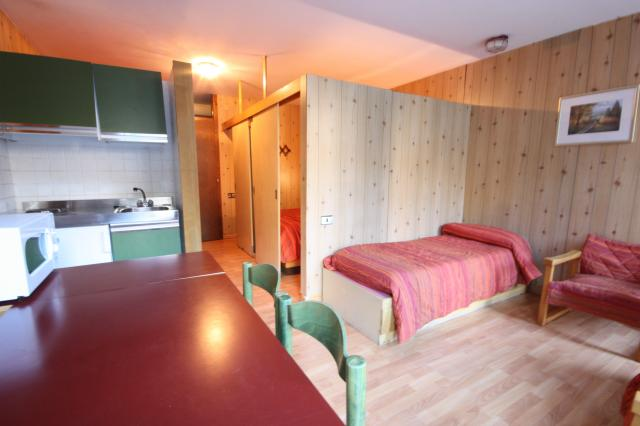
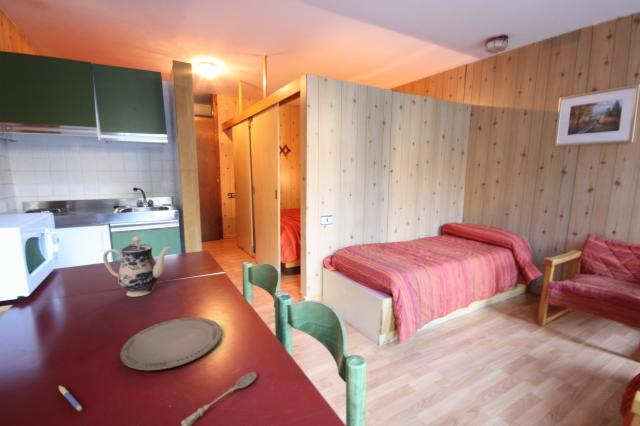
+ teapot [102,235,171,298]
+ pen [58,385,83,412]
+ soupspoon [180,372,258,426]
+ plate [119,316,222,371]
